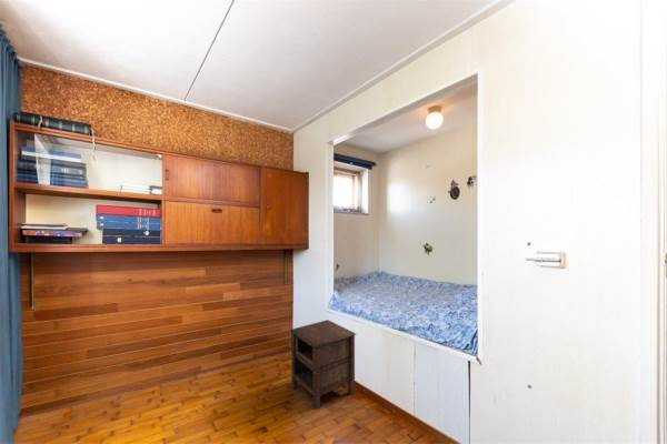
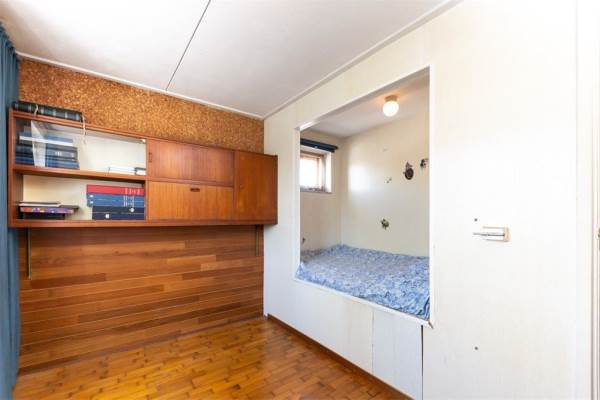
- nightstand [289,319,357,411]
